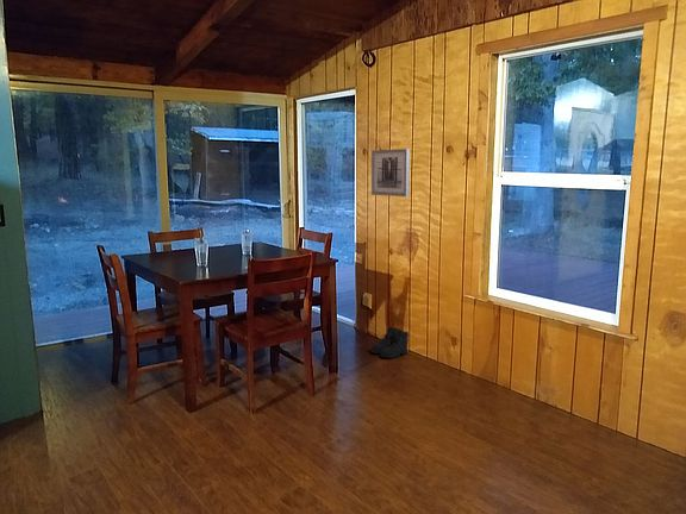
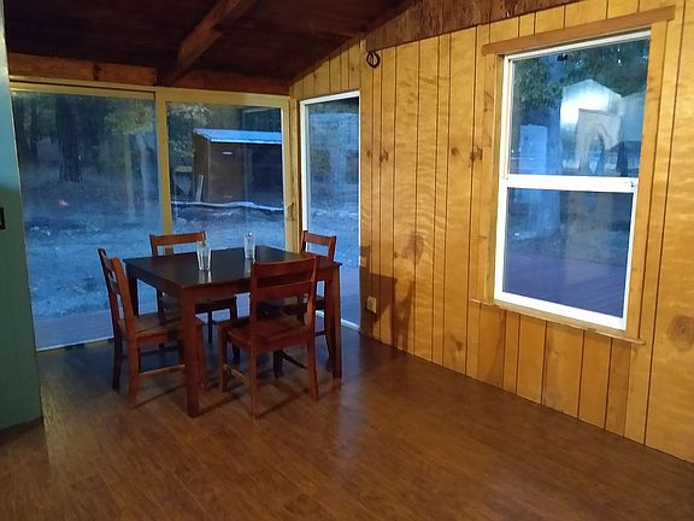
- boots [370,325,411,359]
- wall art [370,148,411,198]
